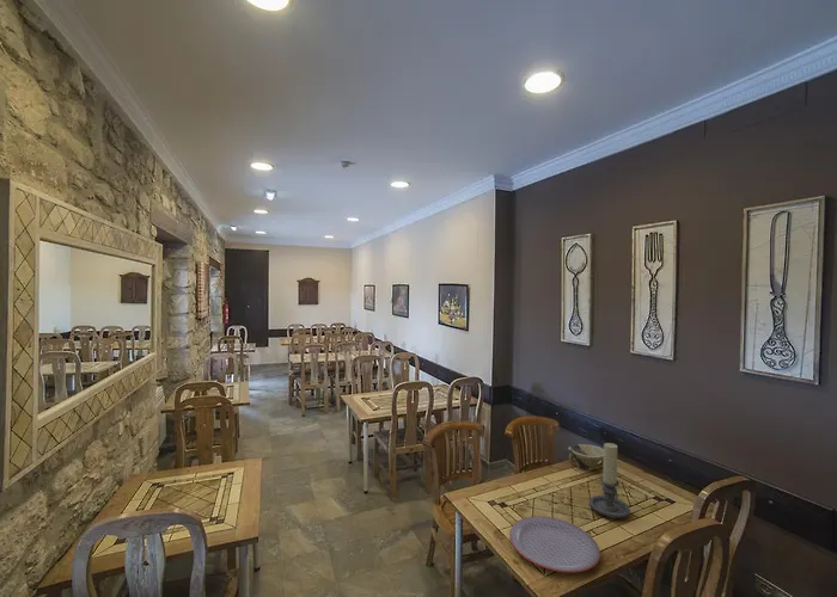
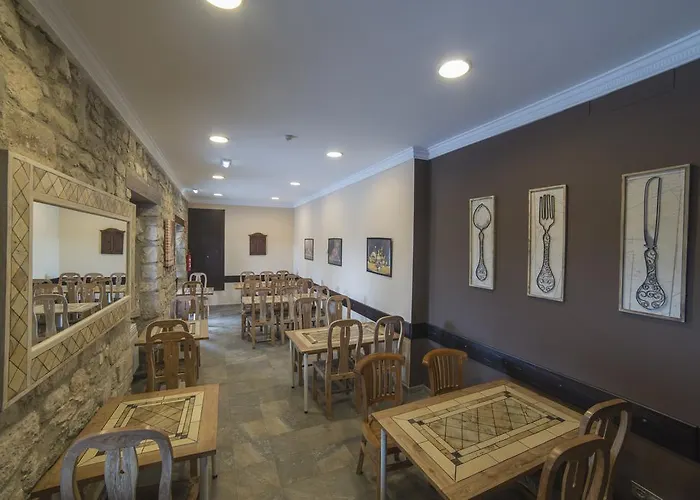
- plate [508,516,601,574]
- bowl [568,443,604,472]
- candle holder [588,442,631,519]
